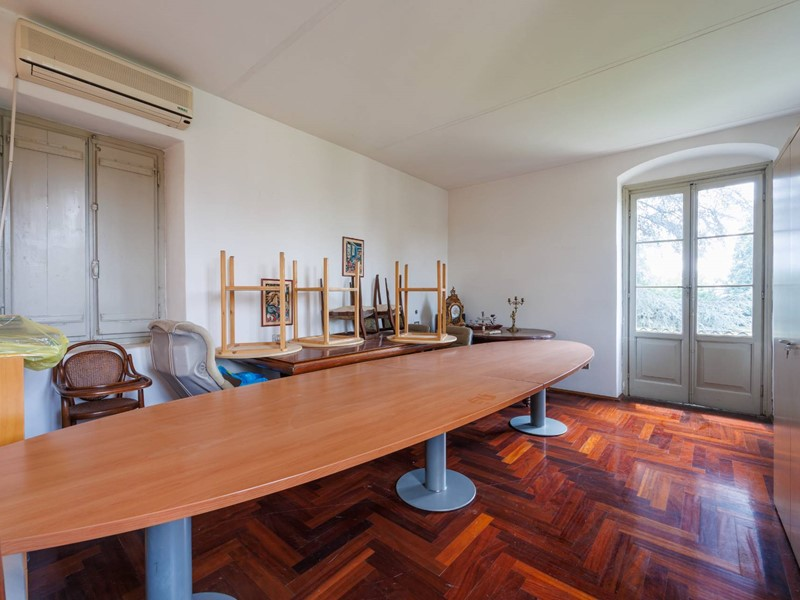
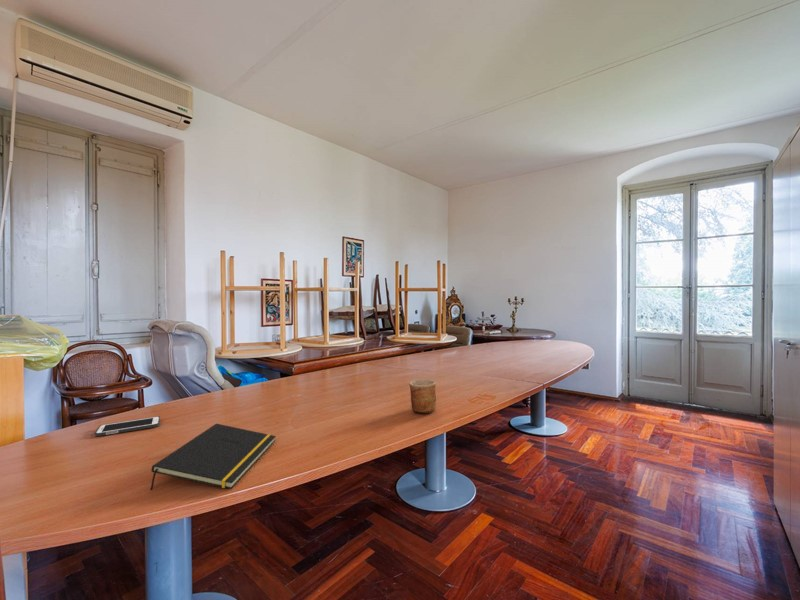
+ cup [408,378,437,414]
+ notepad [149,423,277,491]
+ cell phone [94,415,161,437]
